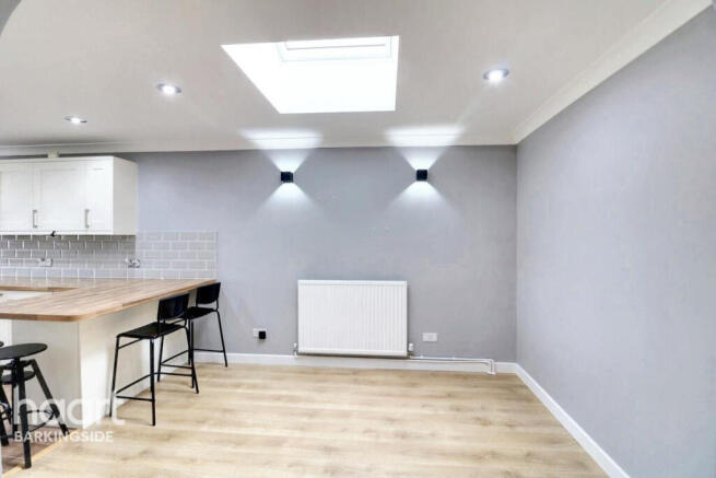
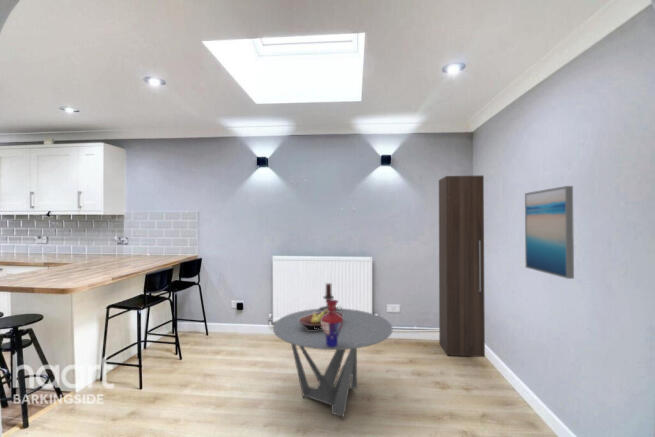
+ coffee table [272,307,393,421]
+ candle holder [318,282,344,312]
+ cabinet [438,174,486,358]
+ fruit bowl [299,309,343,330]
+ wall art [524,185,575,280]
+ vase [321,299,343,347]
